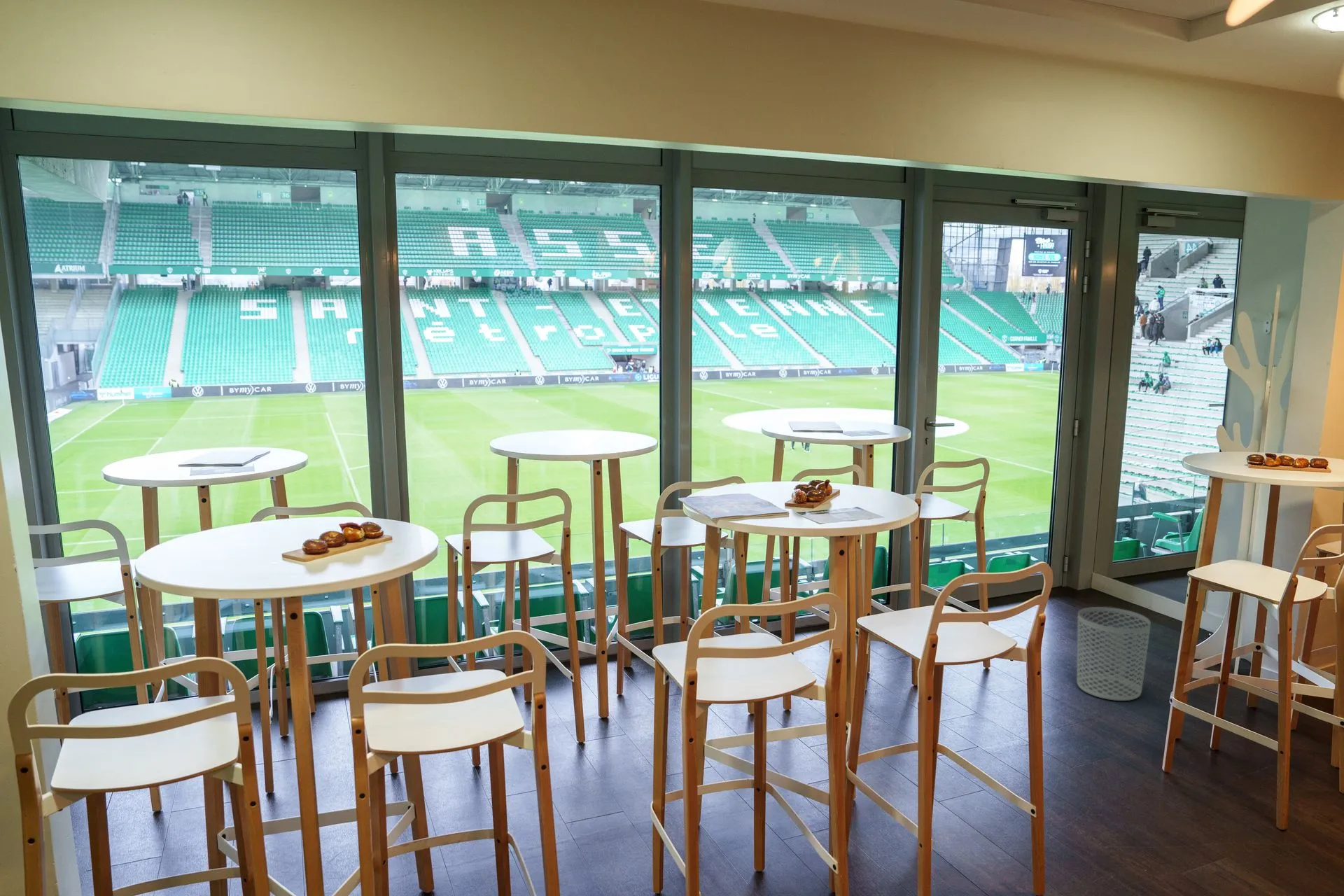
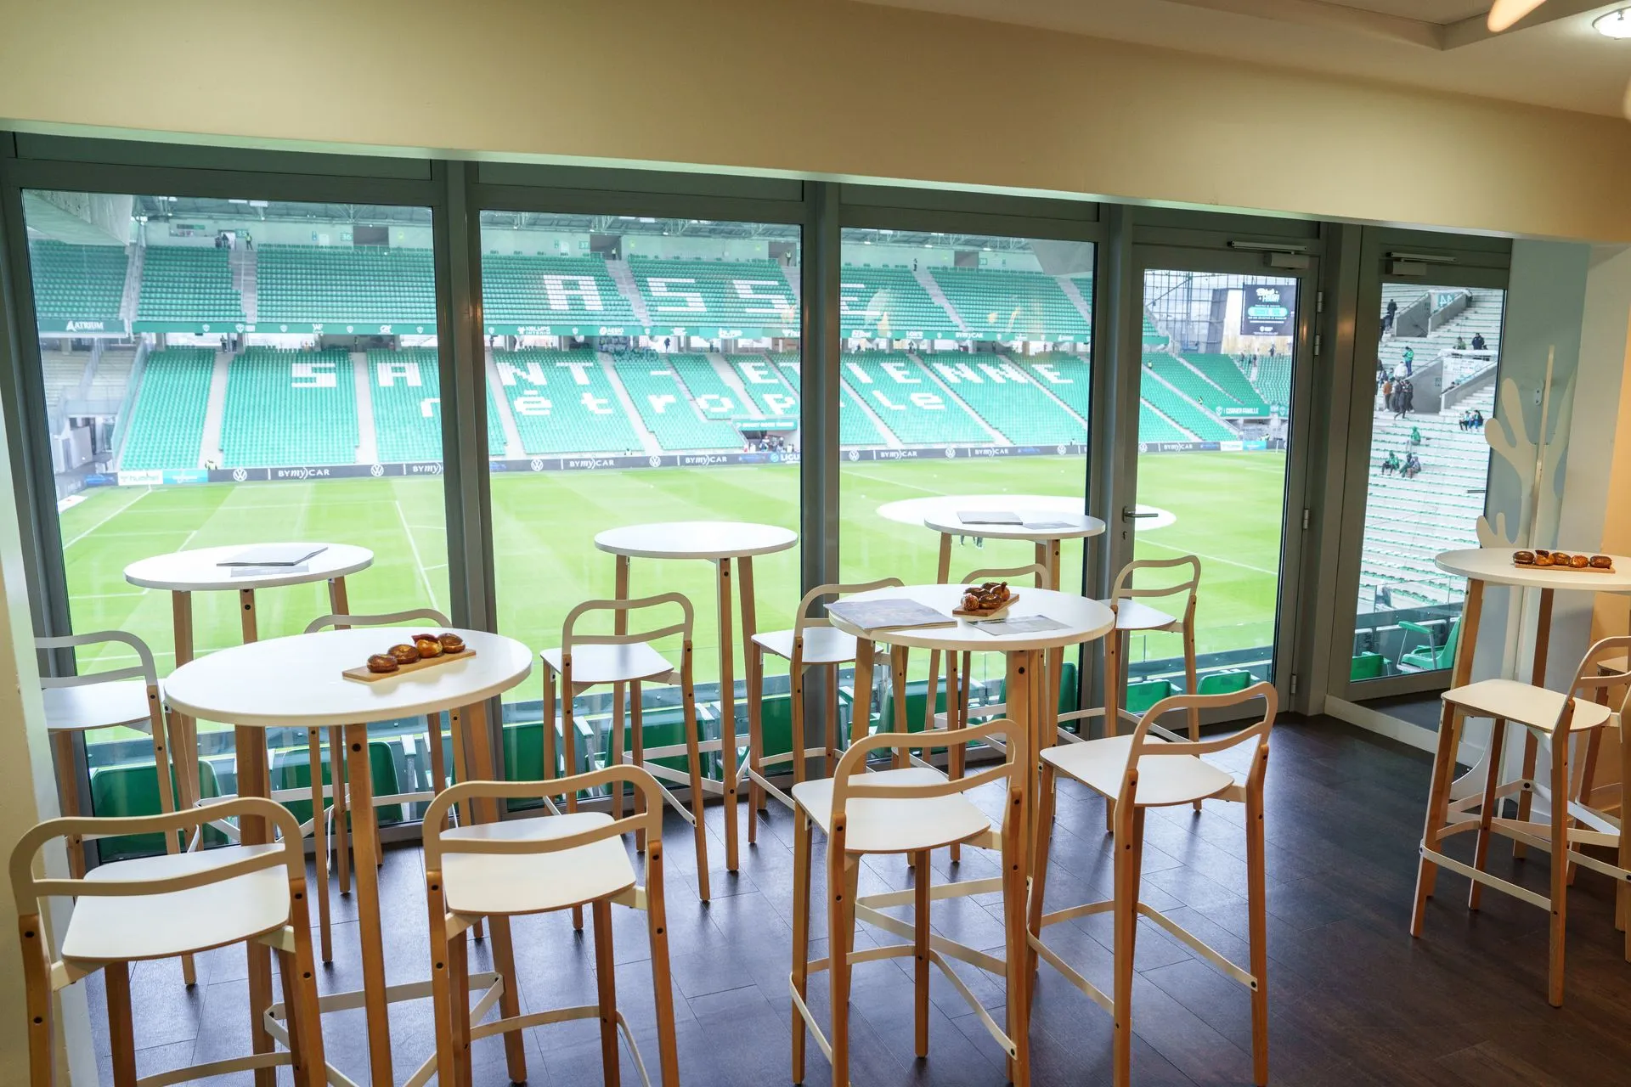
- waste bin [1076,606,1152,701]
